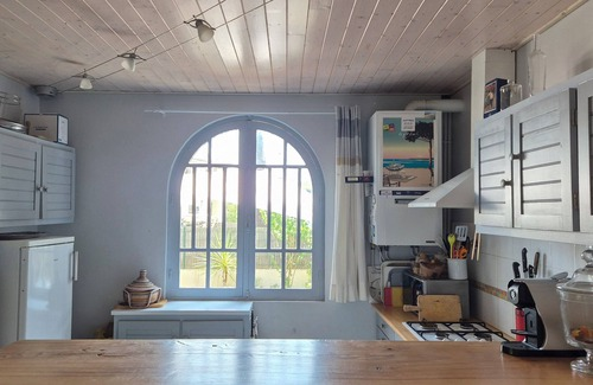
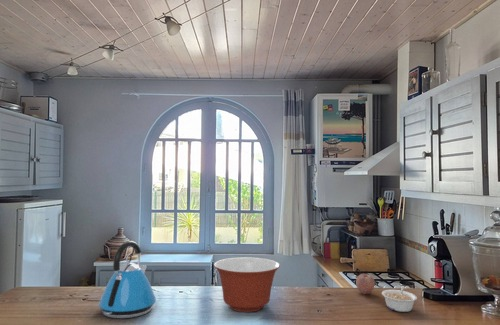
+ kettle [98,240,157,319]
+ legume [381,285,418,313]
+ fruit [355,273,376,295]
+ mixing bowl [213,256,281,313]
